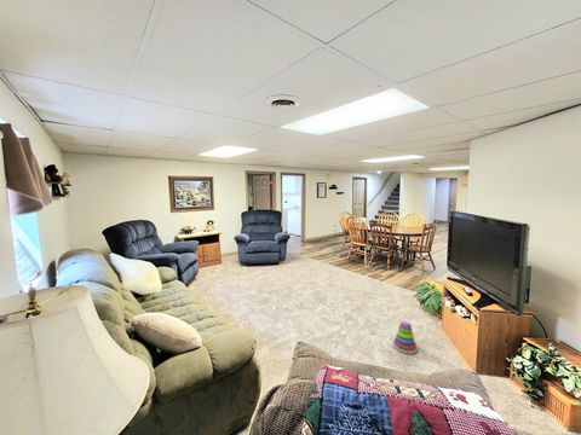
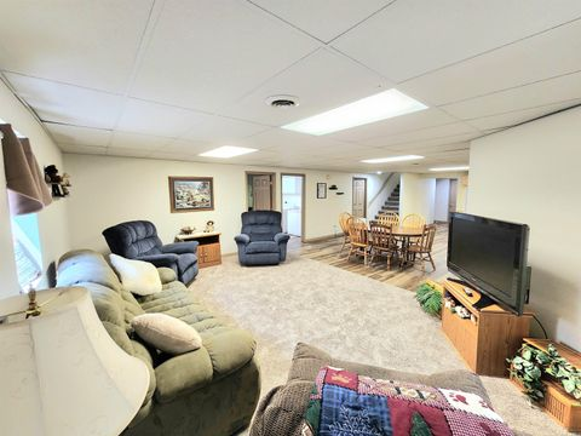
- stacking toy [392,320,419,355]
